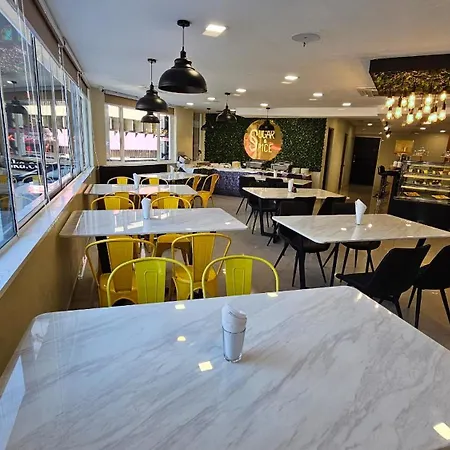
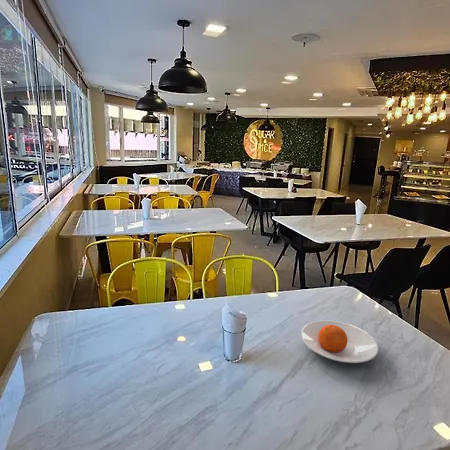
+ plate [300,319,379,364]
